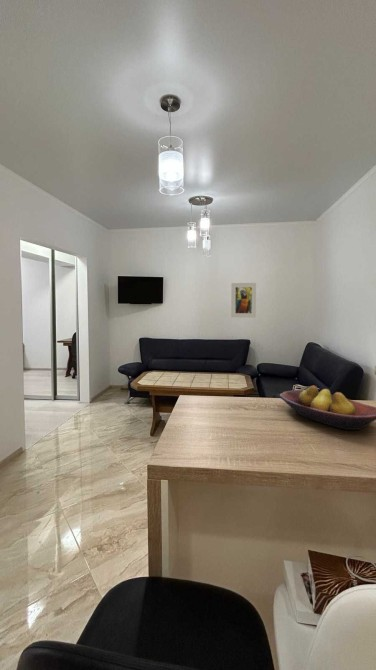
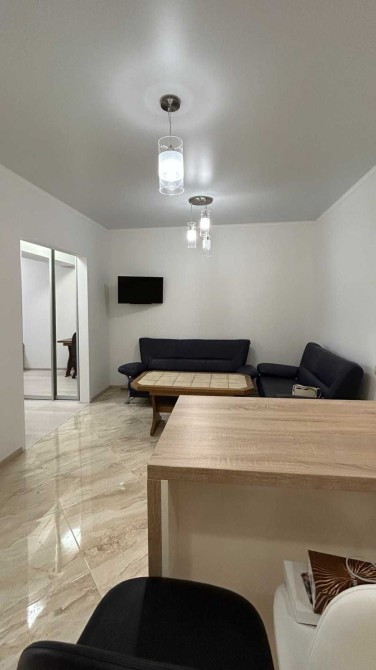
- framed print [230,282,257,318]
- fruit bowl [279,385,376,431]
